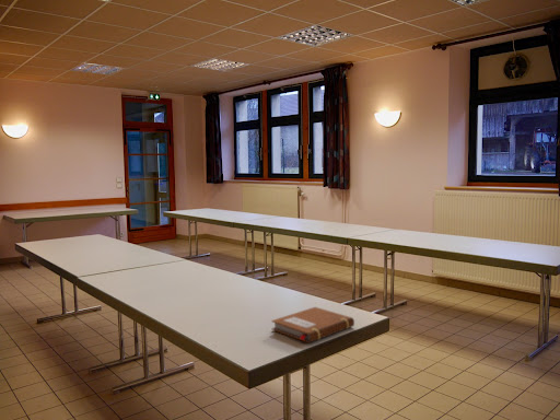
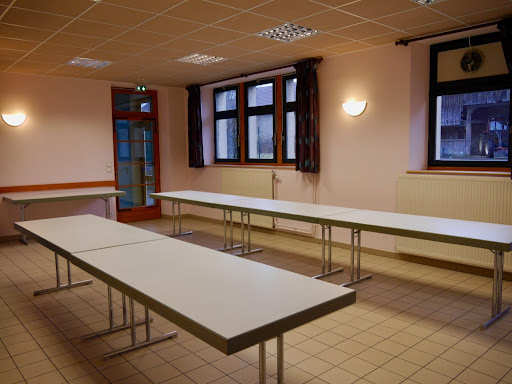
- notebook [270,306,355,345]
